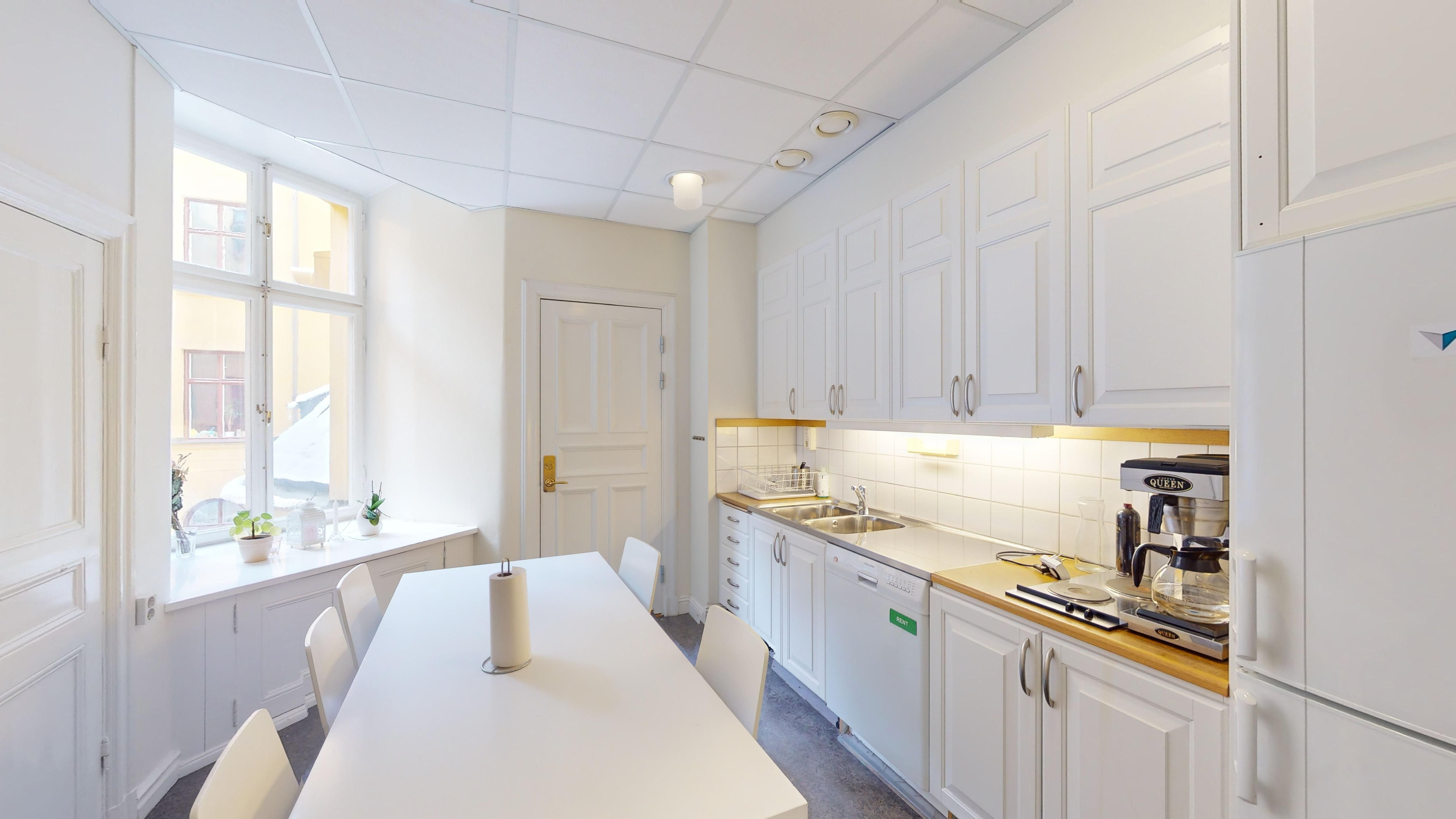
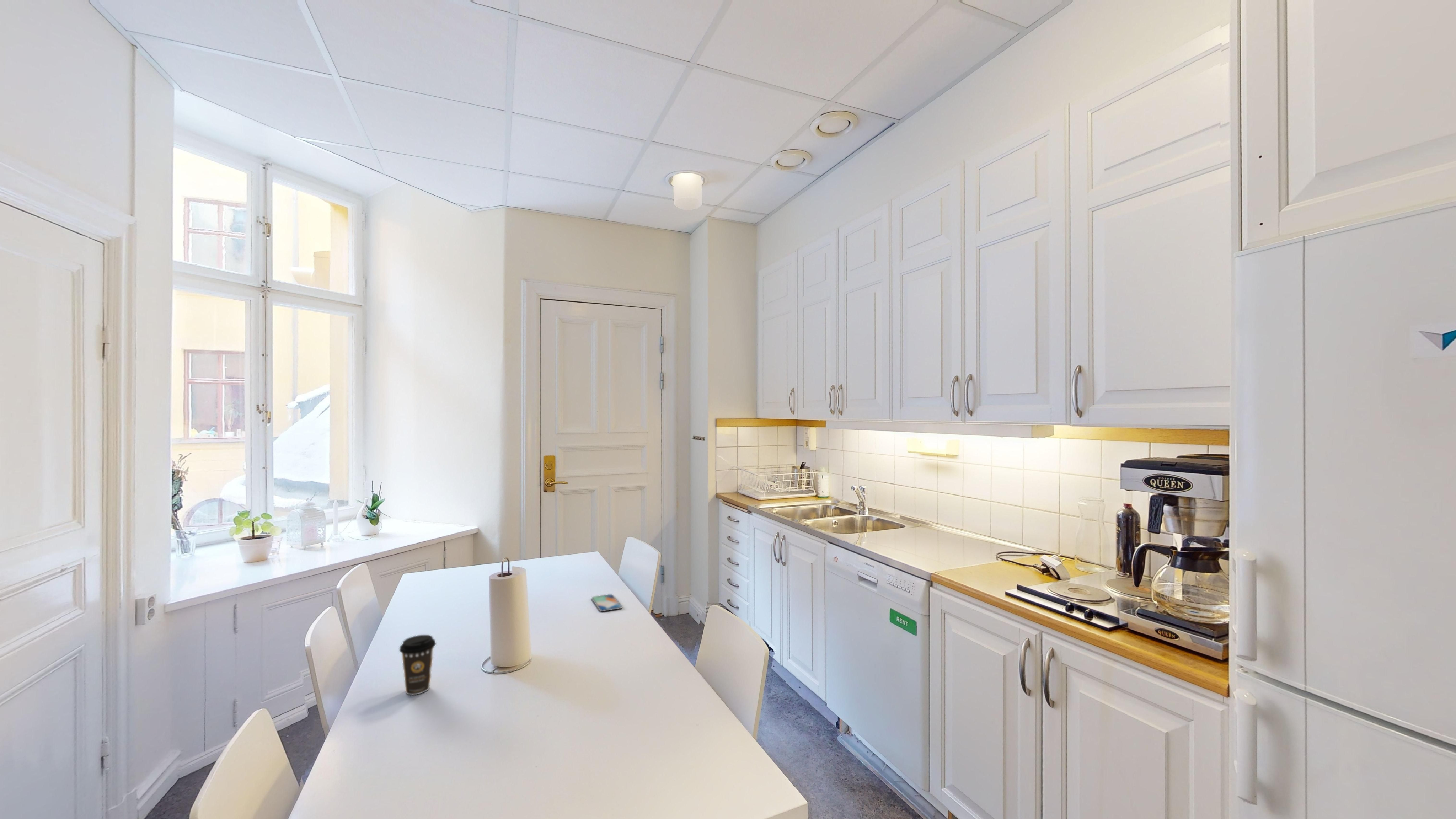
+ coffee cup [399,635,436,695]
+ smartphone [591,594,623,612]
